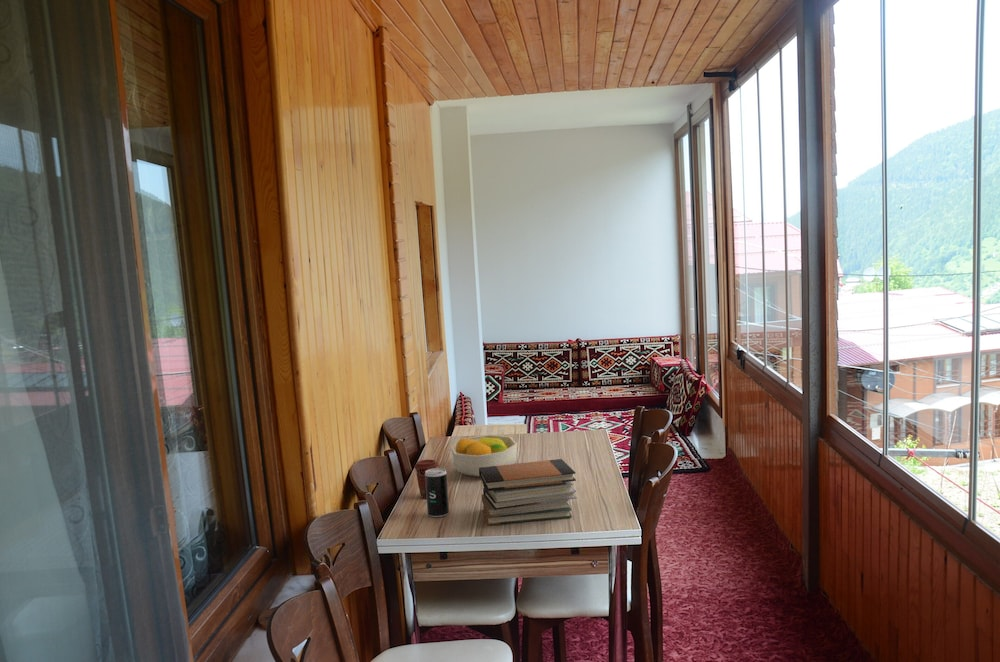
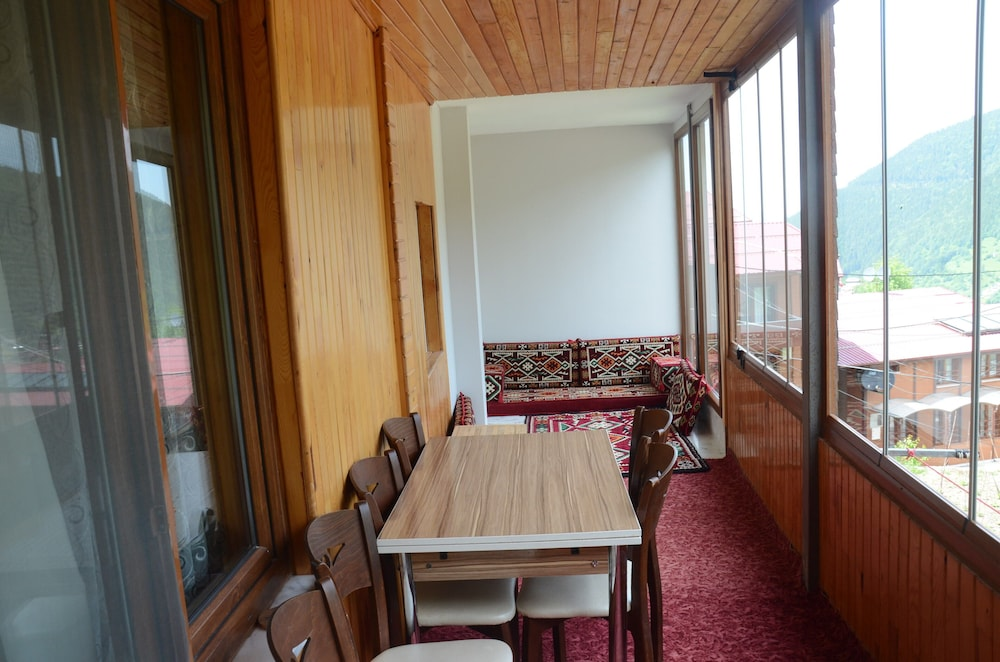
- fruit bowl [450,434,518,478]
- book stack [479,458,578,526]
- beverage can [425,467,450,518]
- coffee cup [413,459,439,499]
